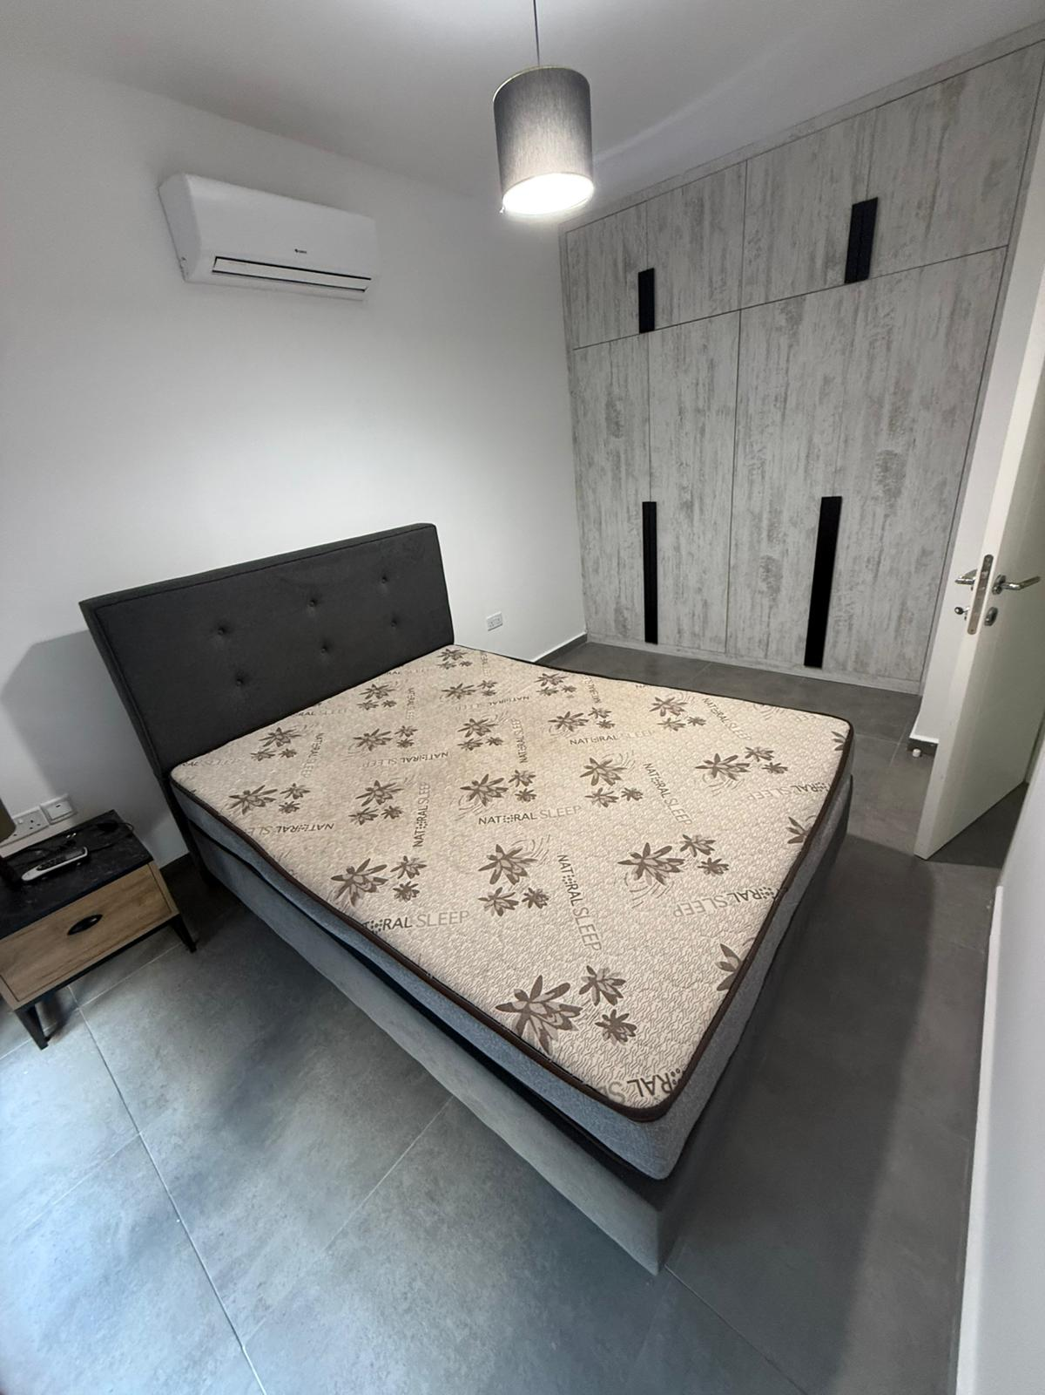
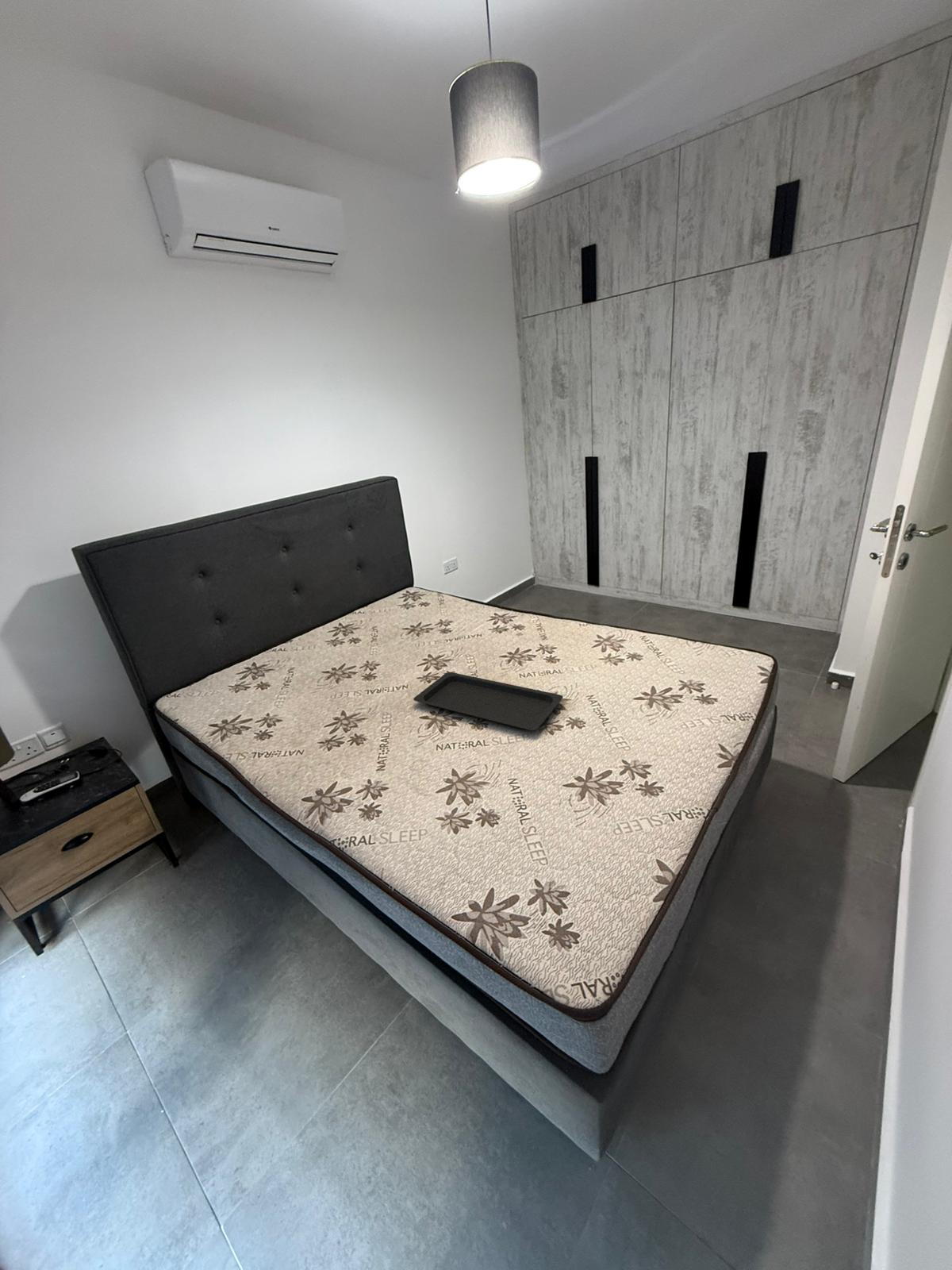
+ serving tray [413,672,564,731]
